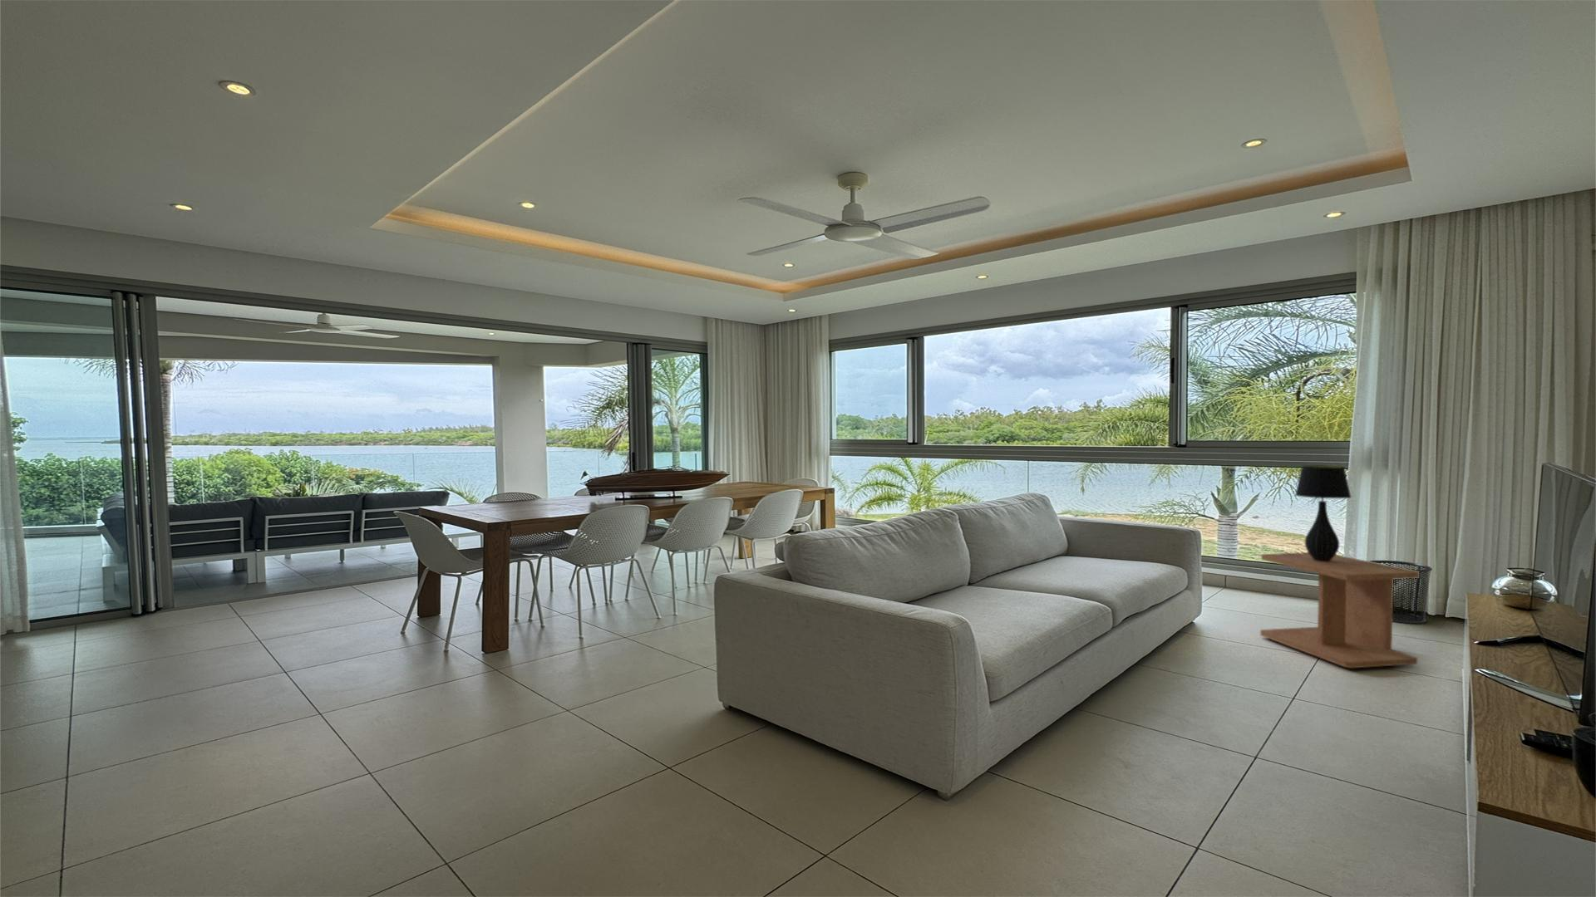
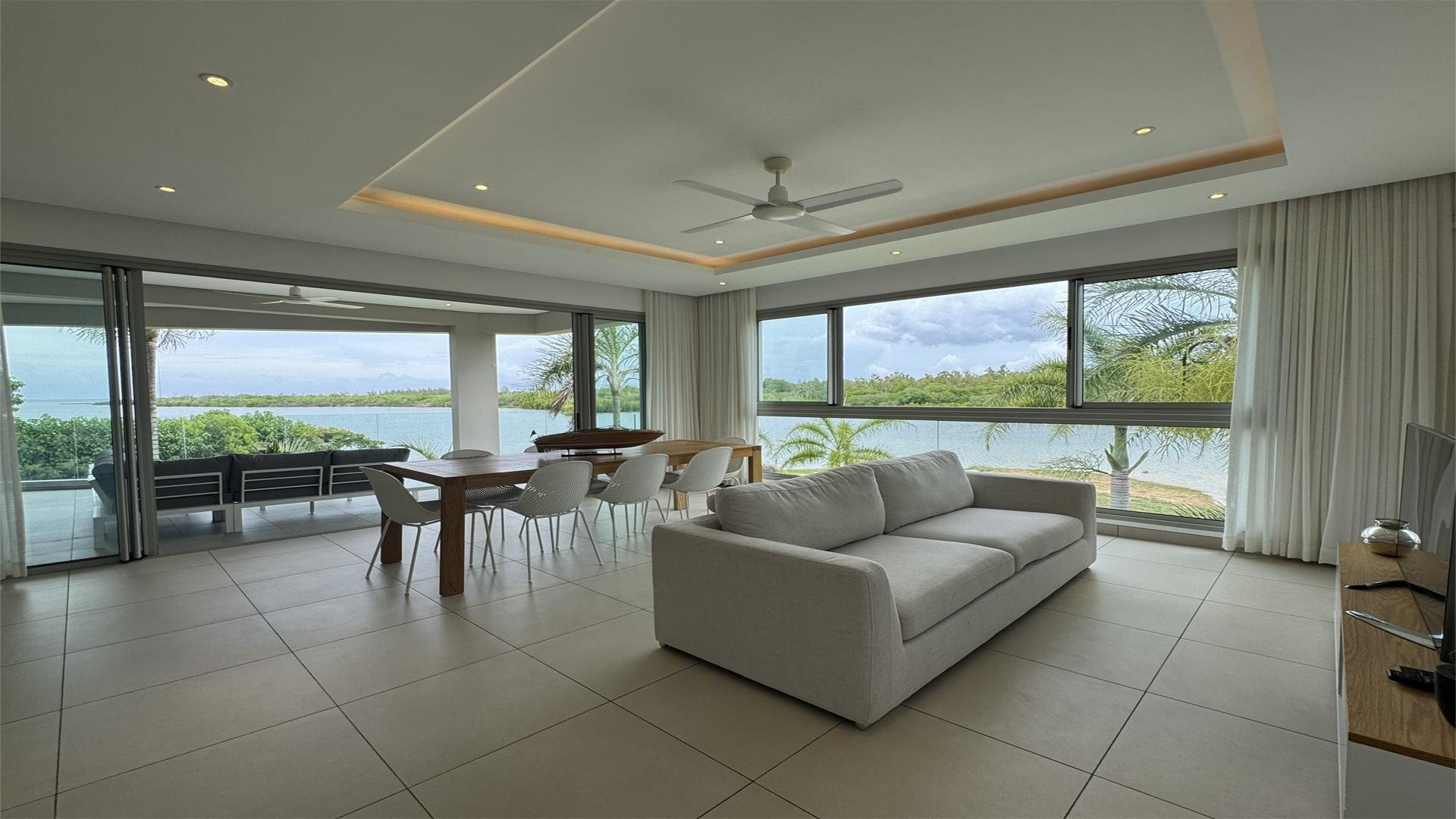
- waste bin [1369,560,1433,624]
- side table [1259,552,1418,668]
- table lamp [1295,464,1353,562]
